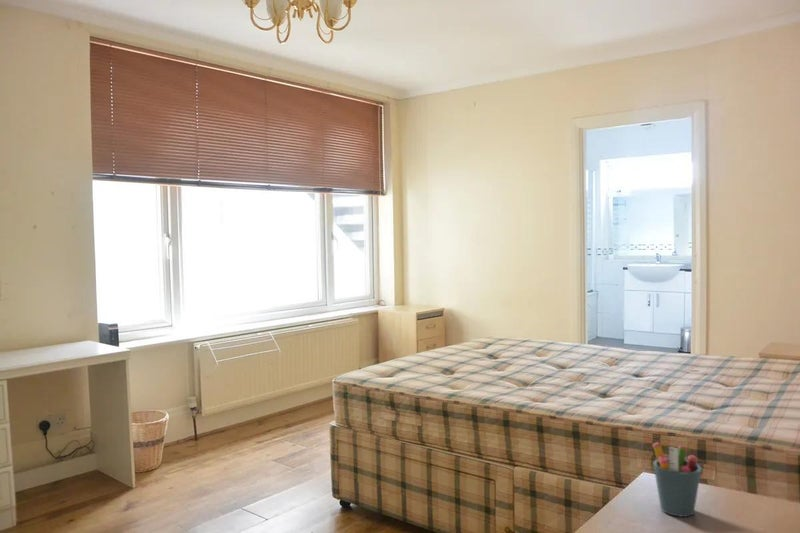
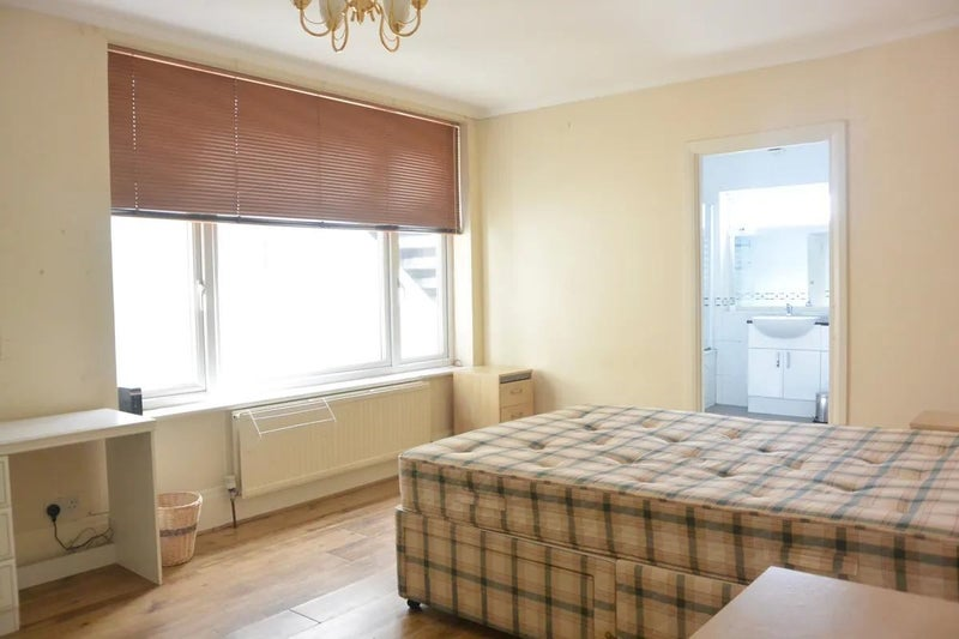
- pen holder [652,442,702,518]
